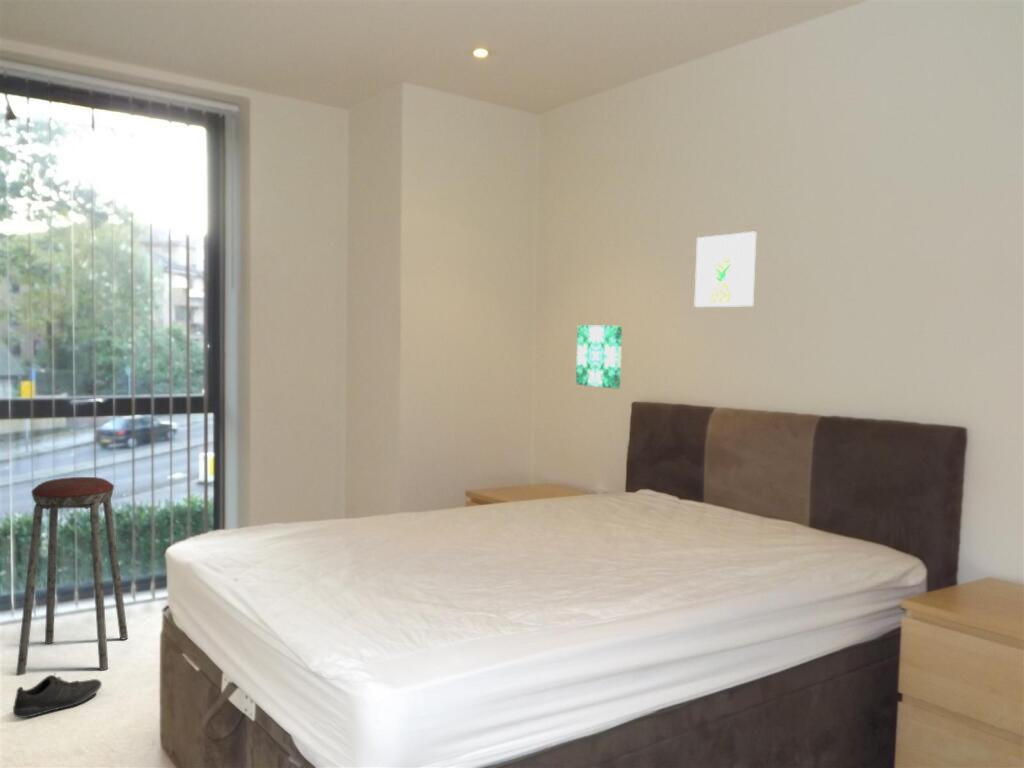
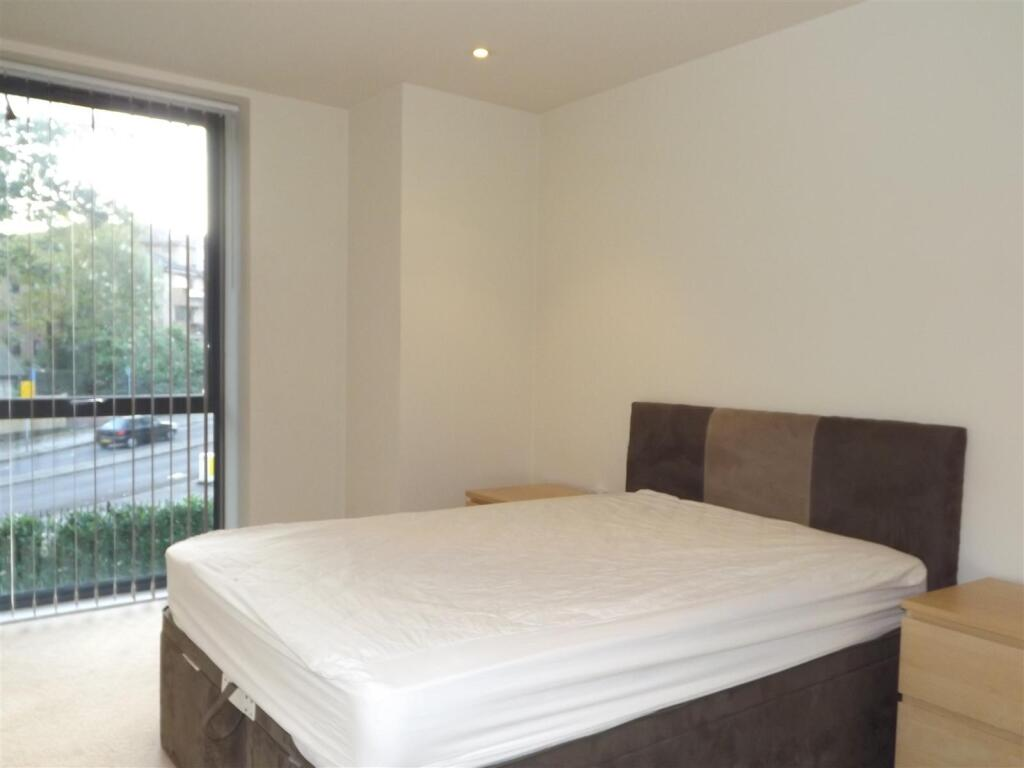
- wall art [575,324,623,390]
- shoe [12,672,103,719]
- wall art [693,231,757,308]
- music stool [15,476,129,677]
